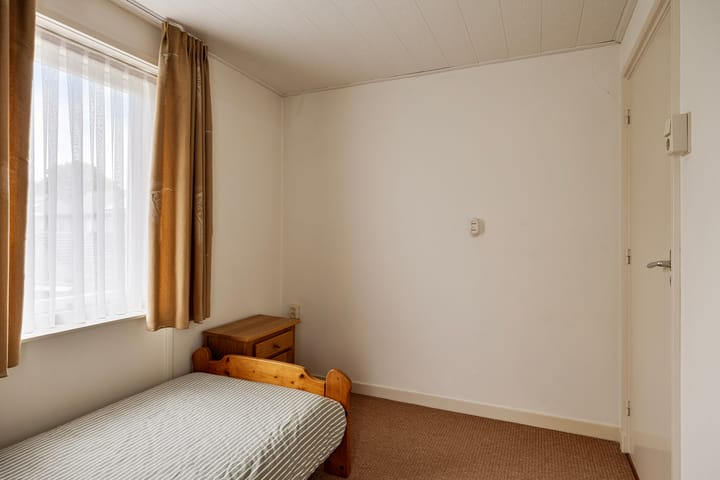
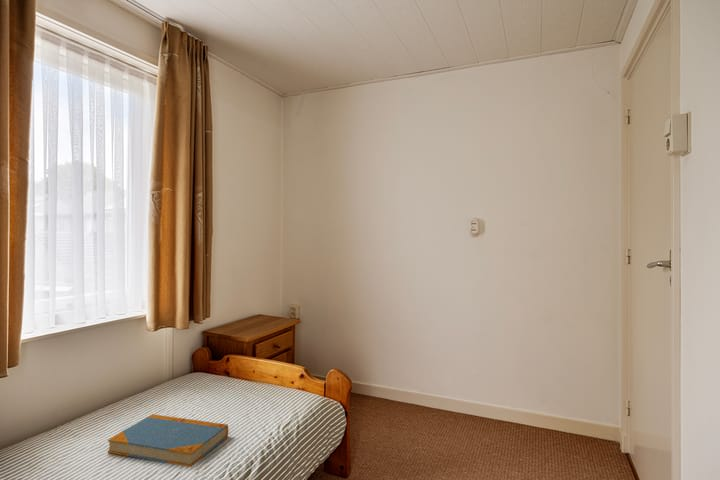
+ book [107,413,229,468]
